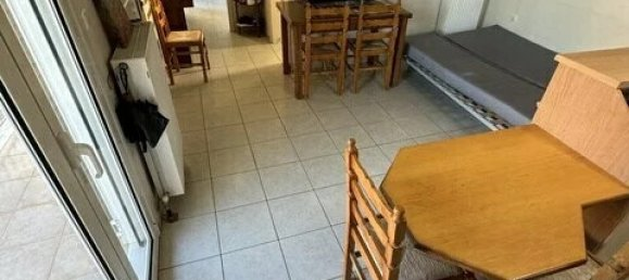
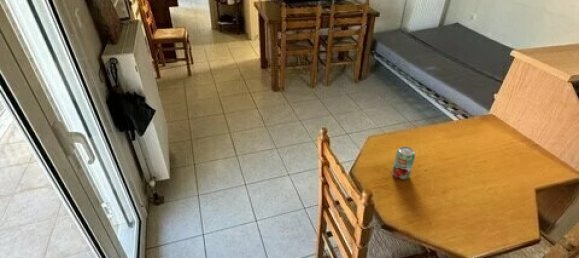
+ beverage can [391,146,416,180]
